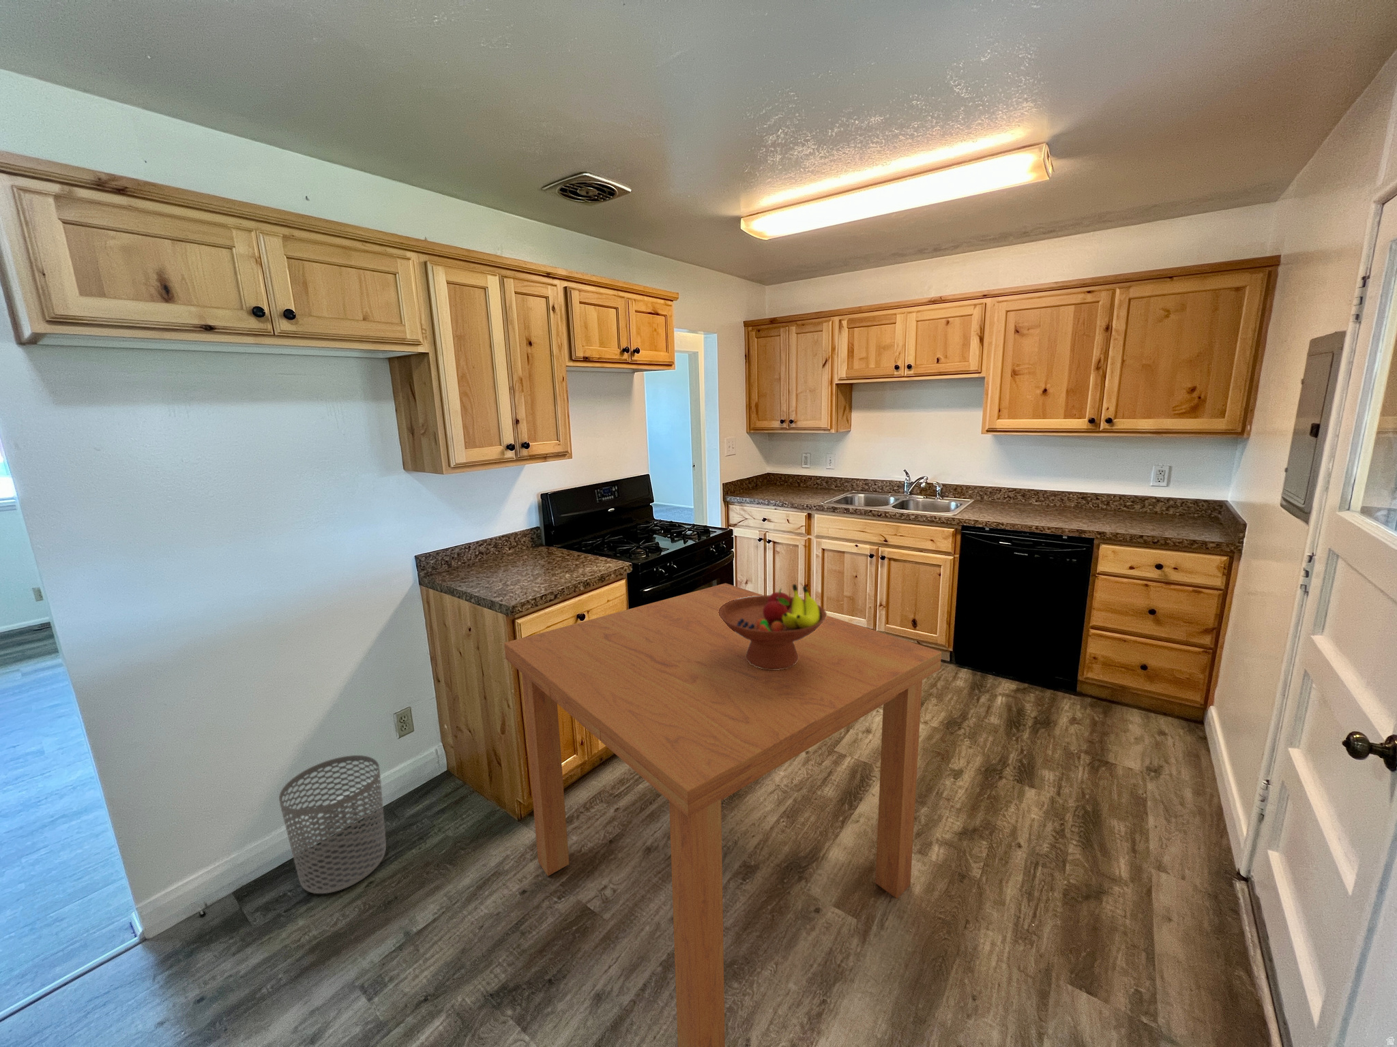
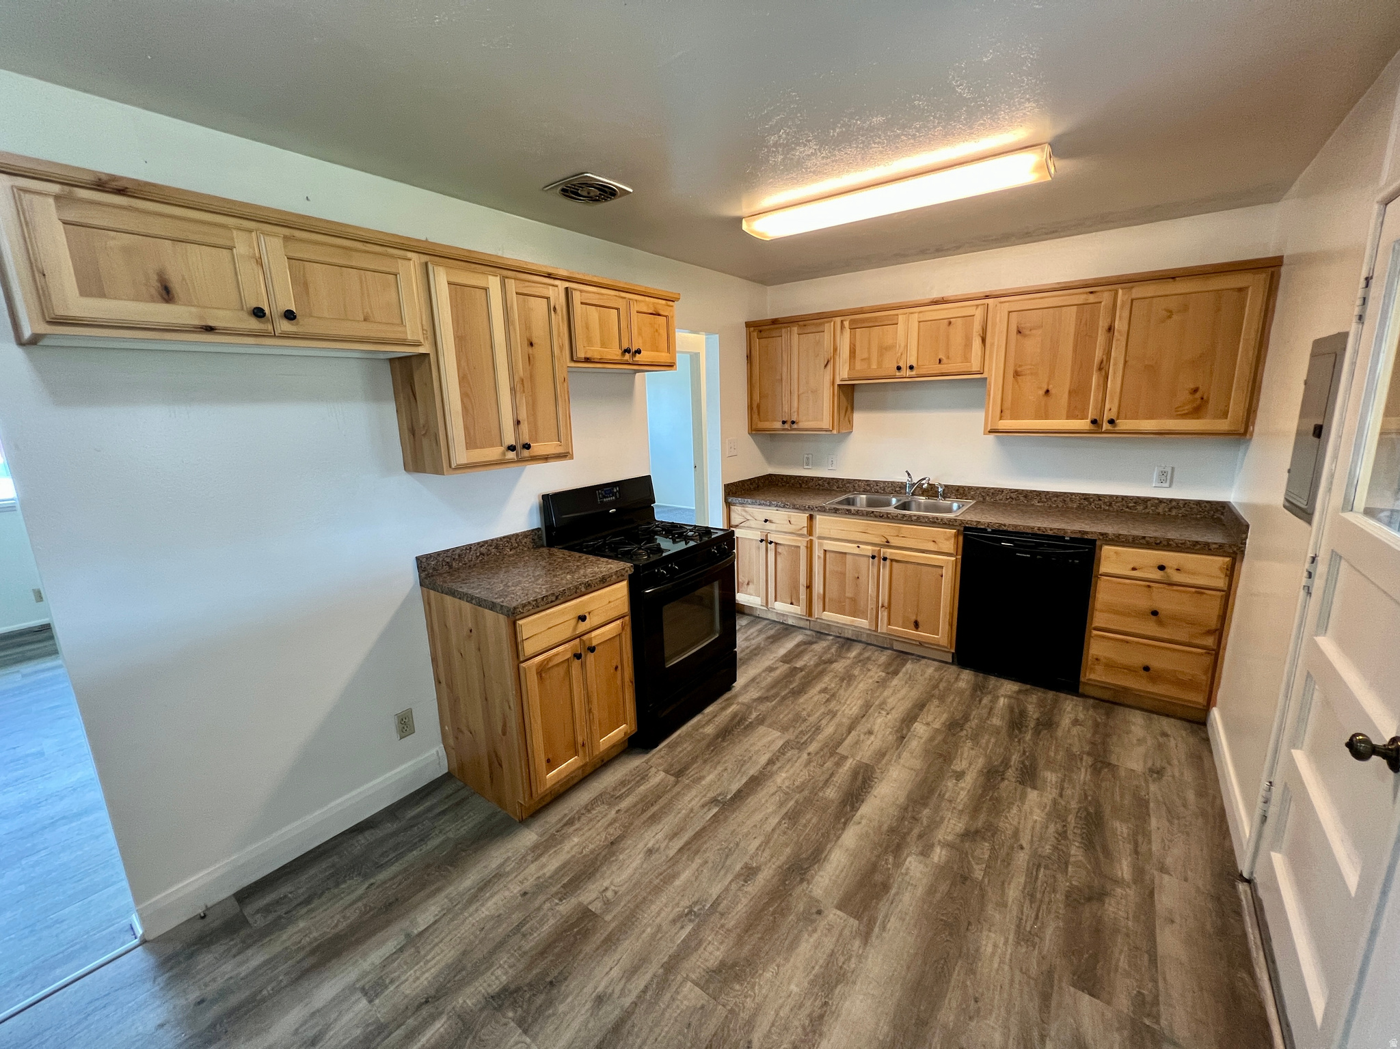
- waste bin [278,754,387,894]
- dining table [504,583,942,1047]
- fruit bowl [719,584,827,670]
